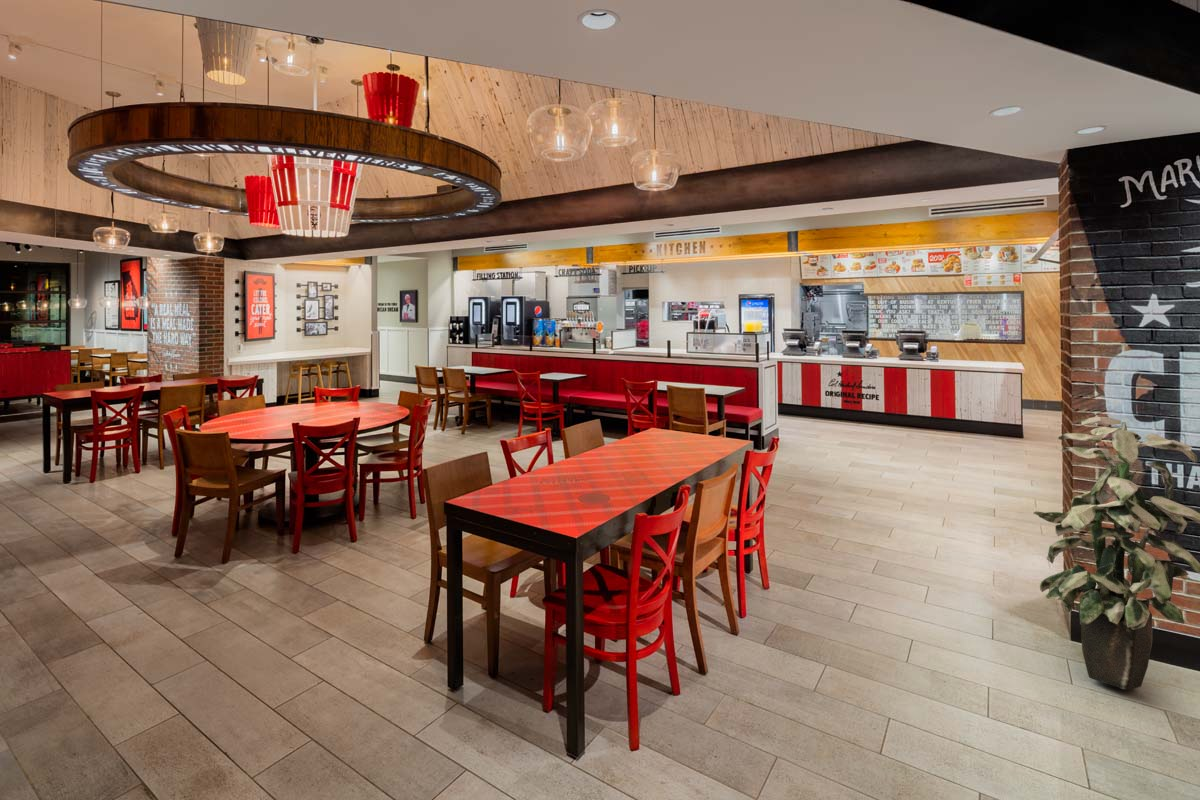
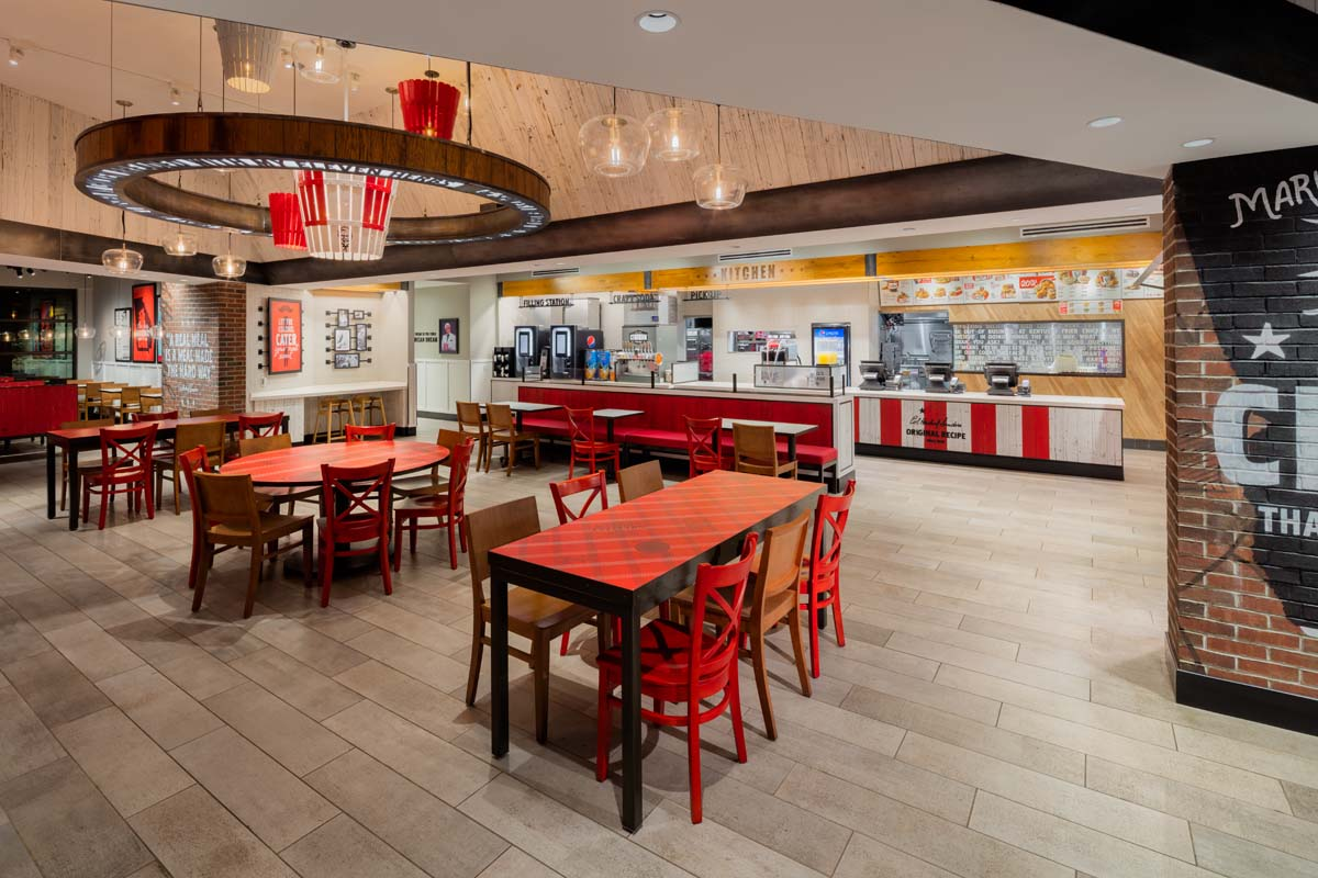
- indoor plant [1033,416,1200,691]
